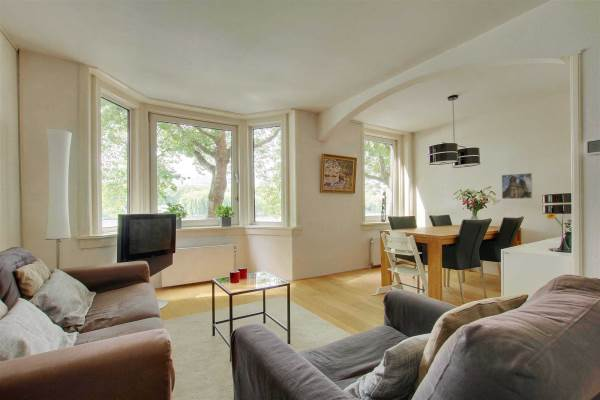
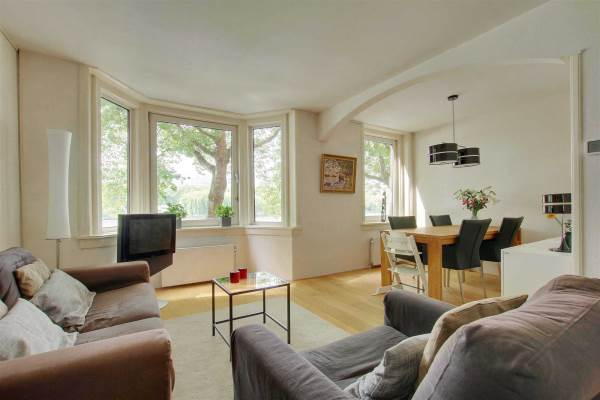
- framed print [501,172,533,200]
